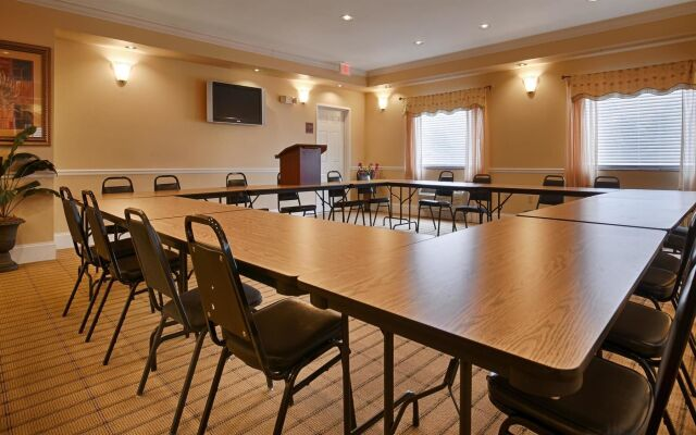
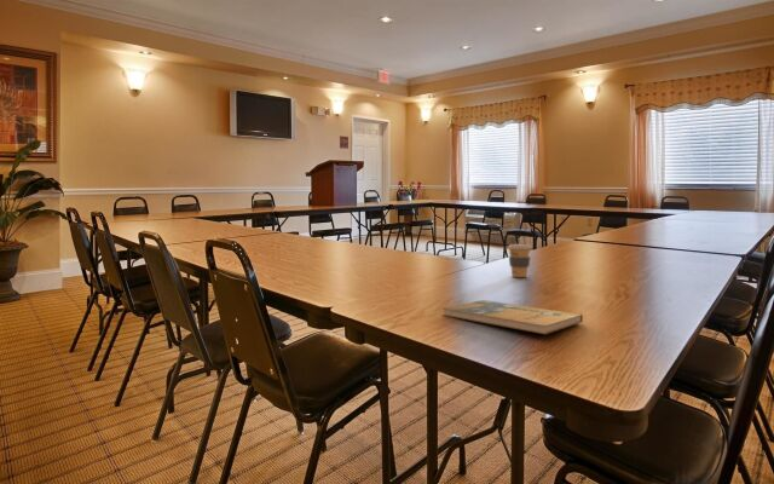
+ booklet [441,299,584,335]
+ coffee cup [507,243,533,278]
